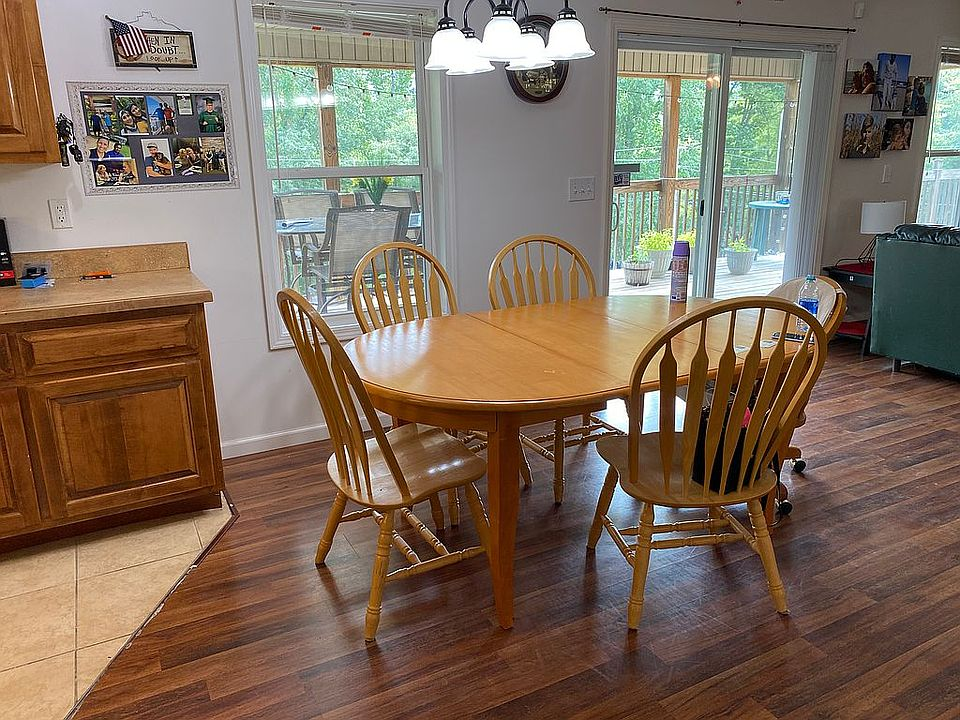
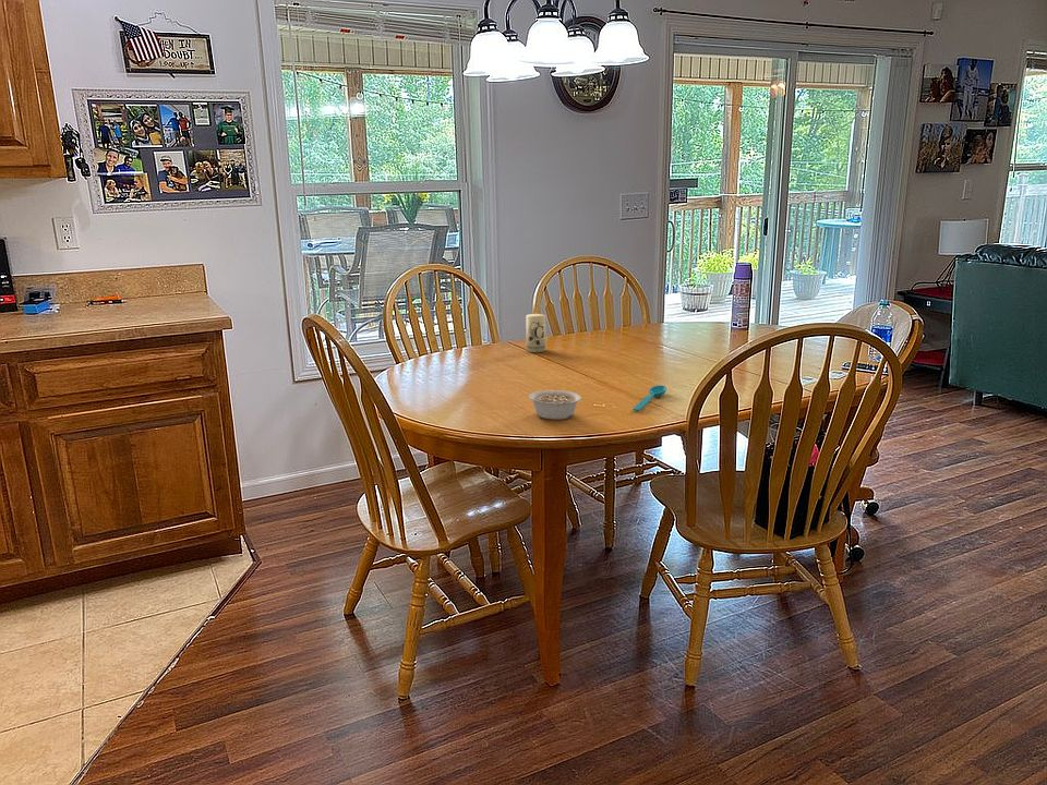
+ spoon [631,385,667,412]
+ legume [528,389,582,421]
+ candle [525,313,546,353]
